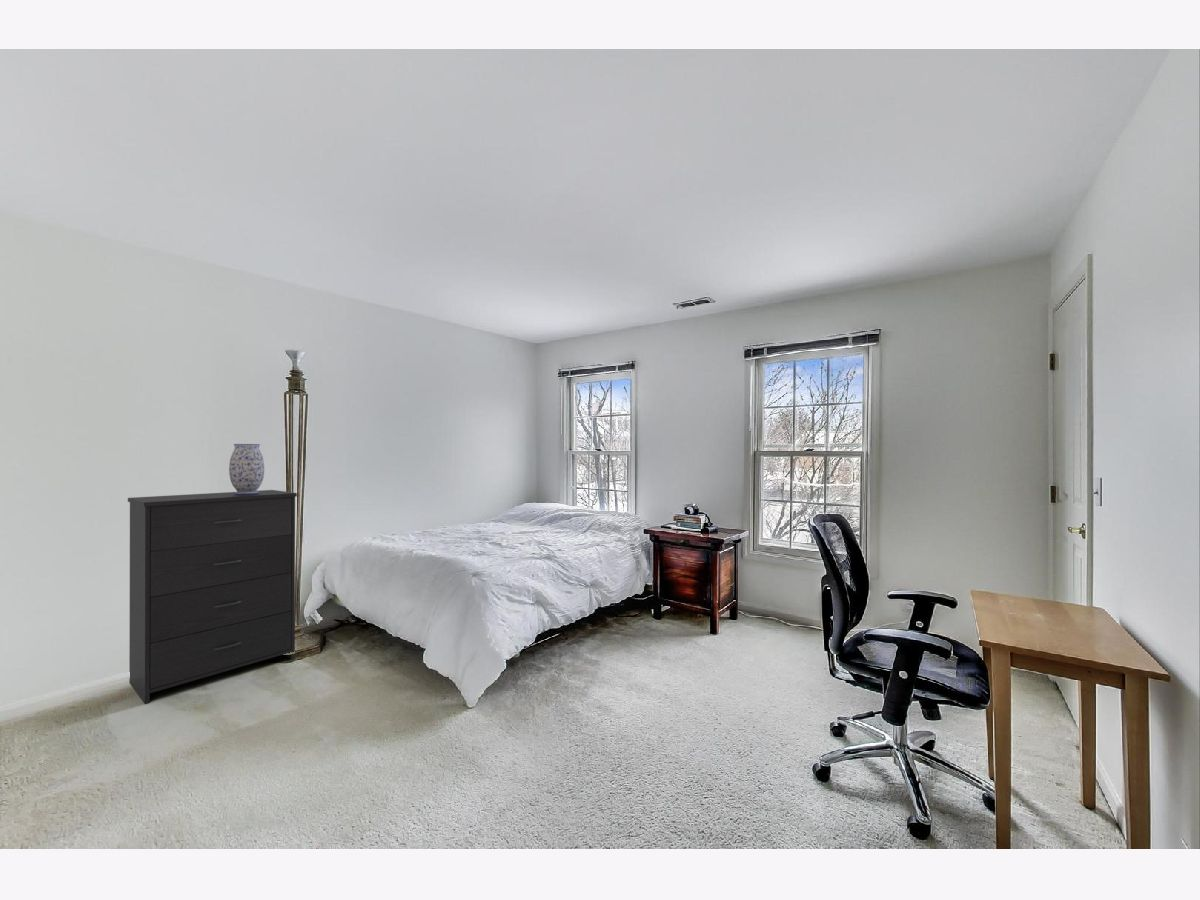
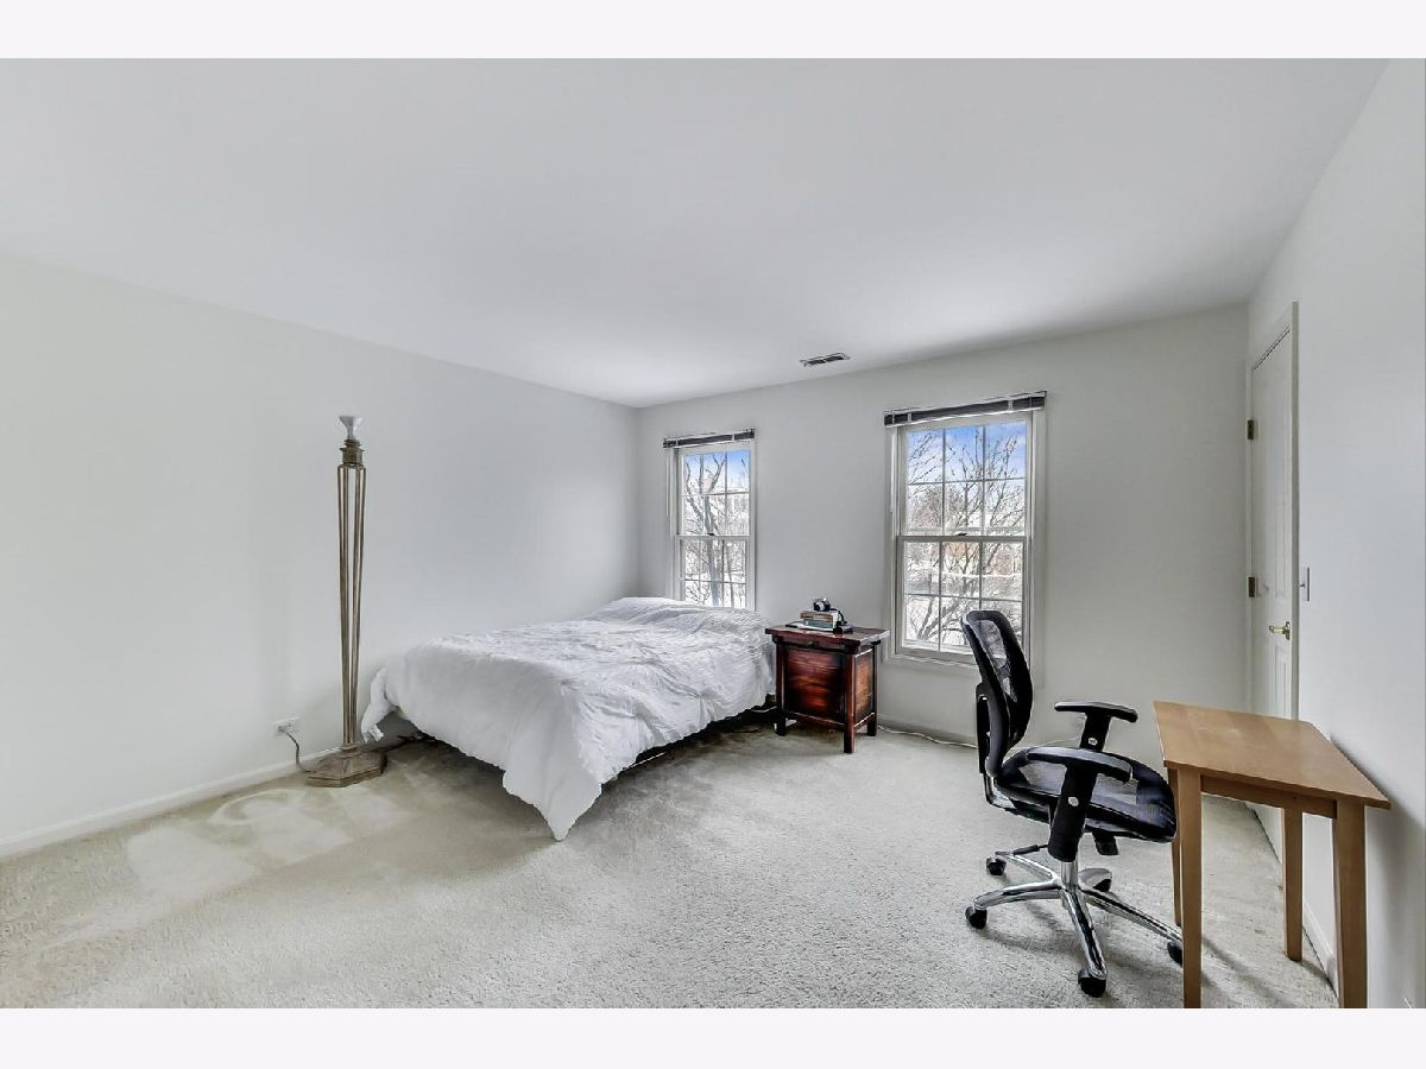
- dresser [127,489,298,705]
- vase [228,443,265,495]
